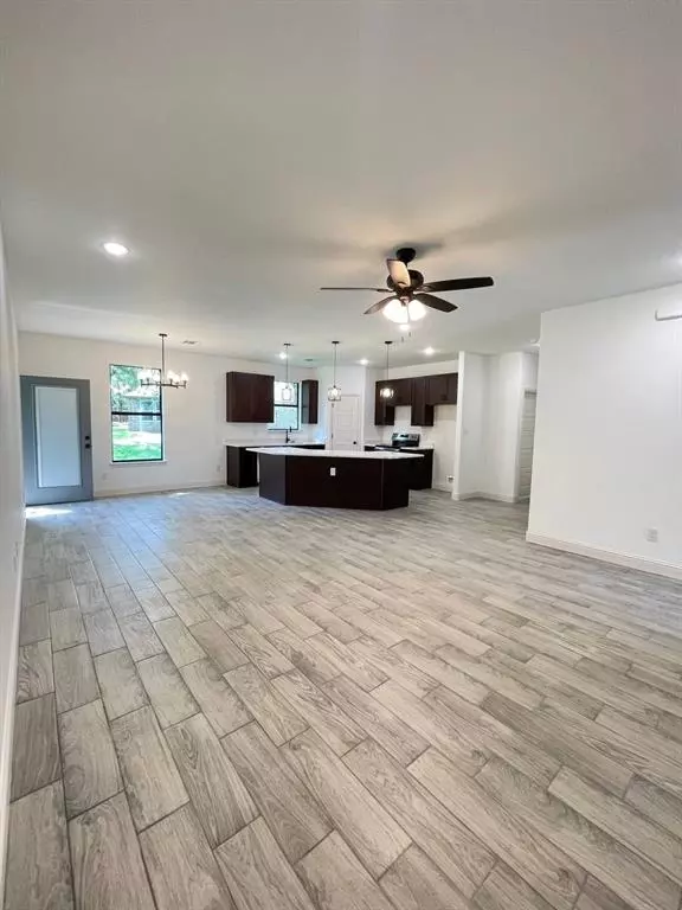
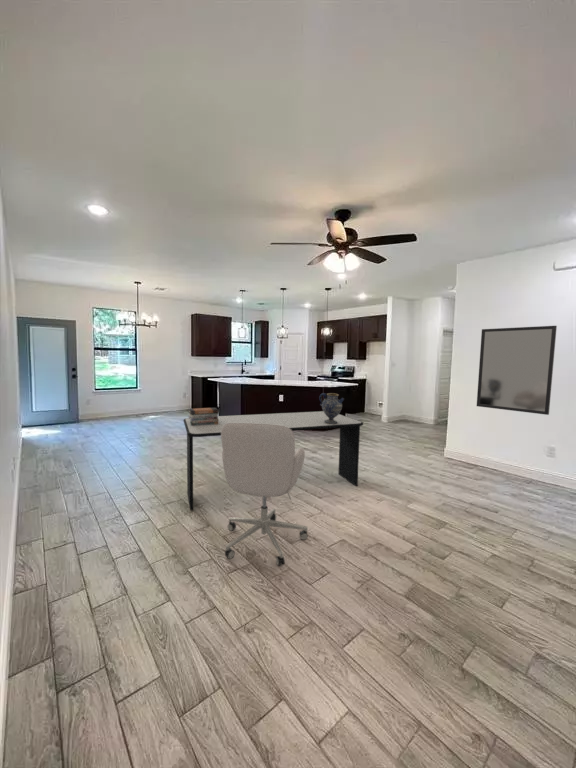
+ chair [220,423,309,567]
+ ceramic jug [318,392,345,424]
+ dining table [182,410,364,511]
+ home mirror [476,325,558,416]
+ book stack [187,407,220,426]
